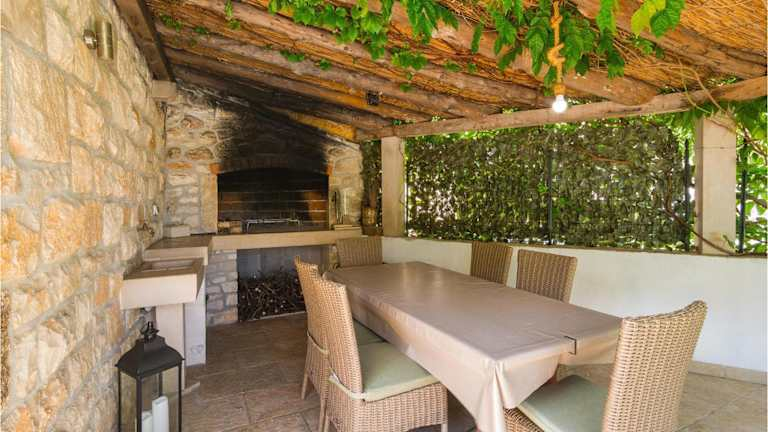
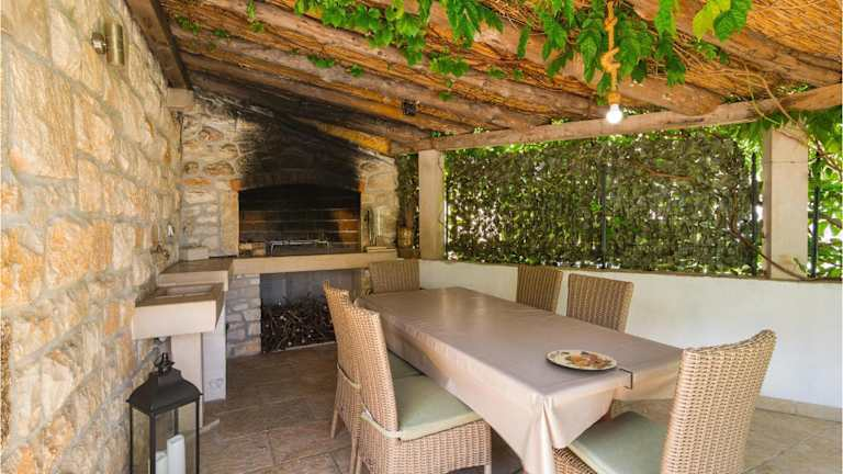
+ plate [547,349,618,371]
